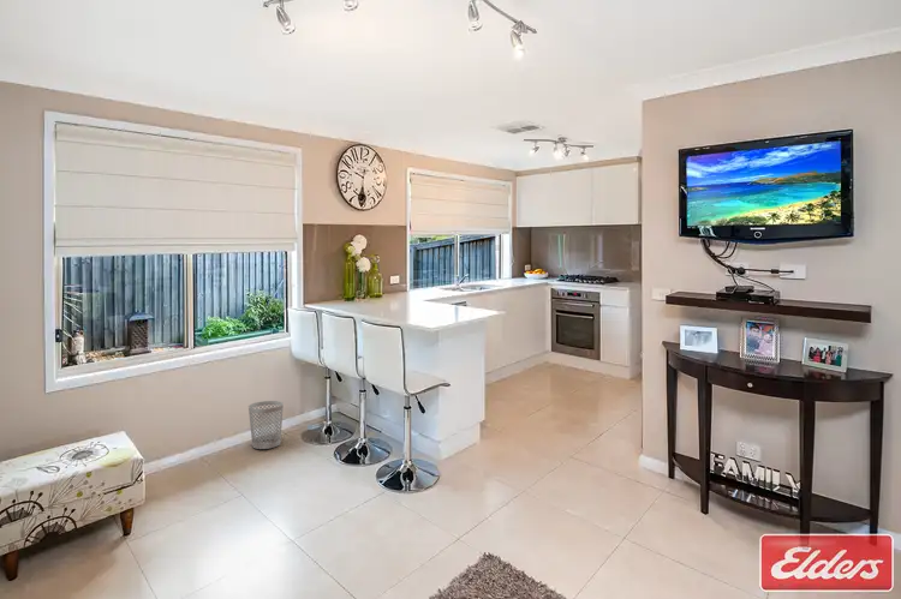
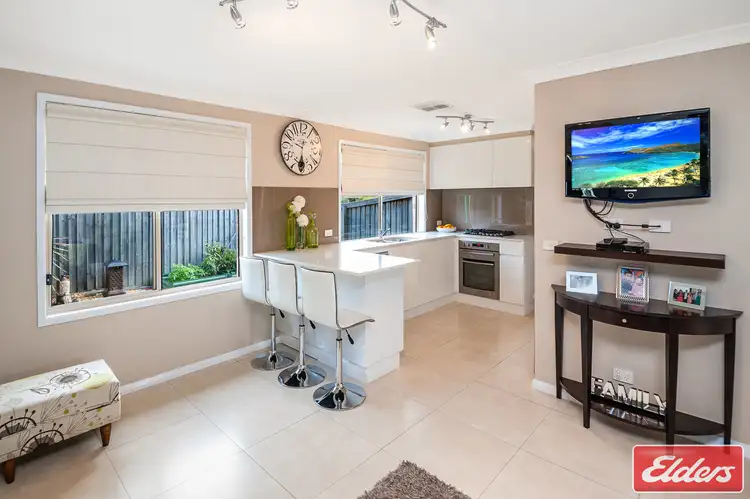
- wastebasket [247,400,285,450]
